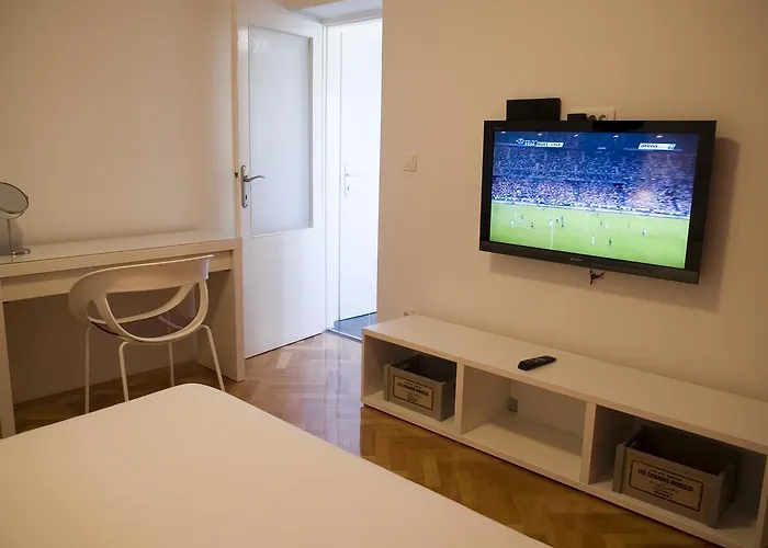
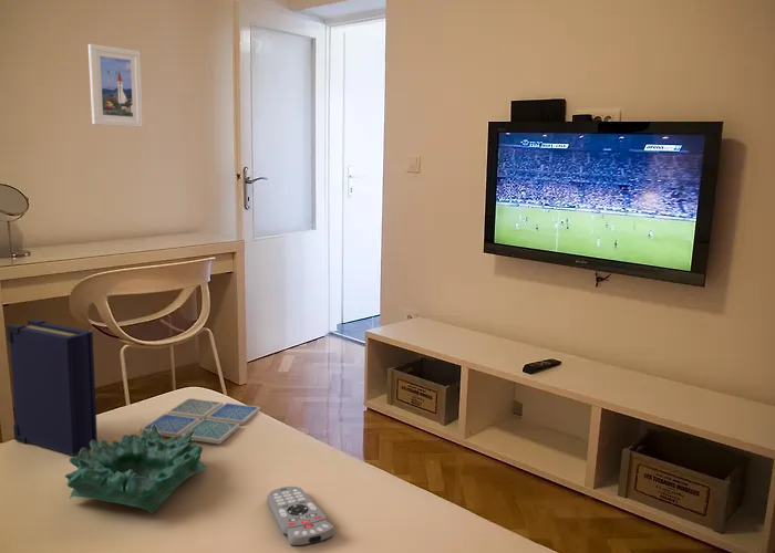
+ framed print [87,43,144,128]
+ book [6,317,99,457]
+ drink coaster [140,397,261,445]
+ remote control [266,486,337,549]
+ decorative bowl [64,425,208,514]
